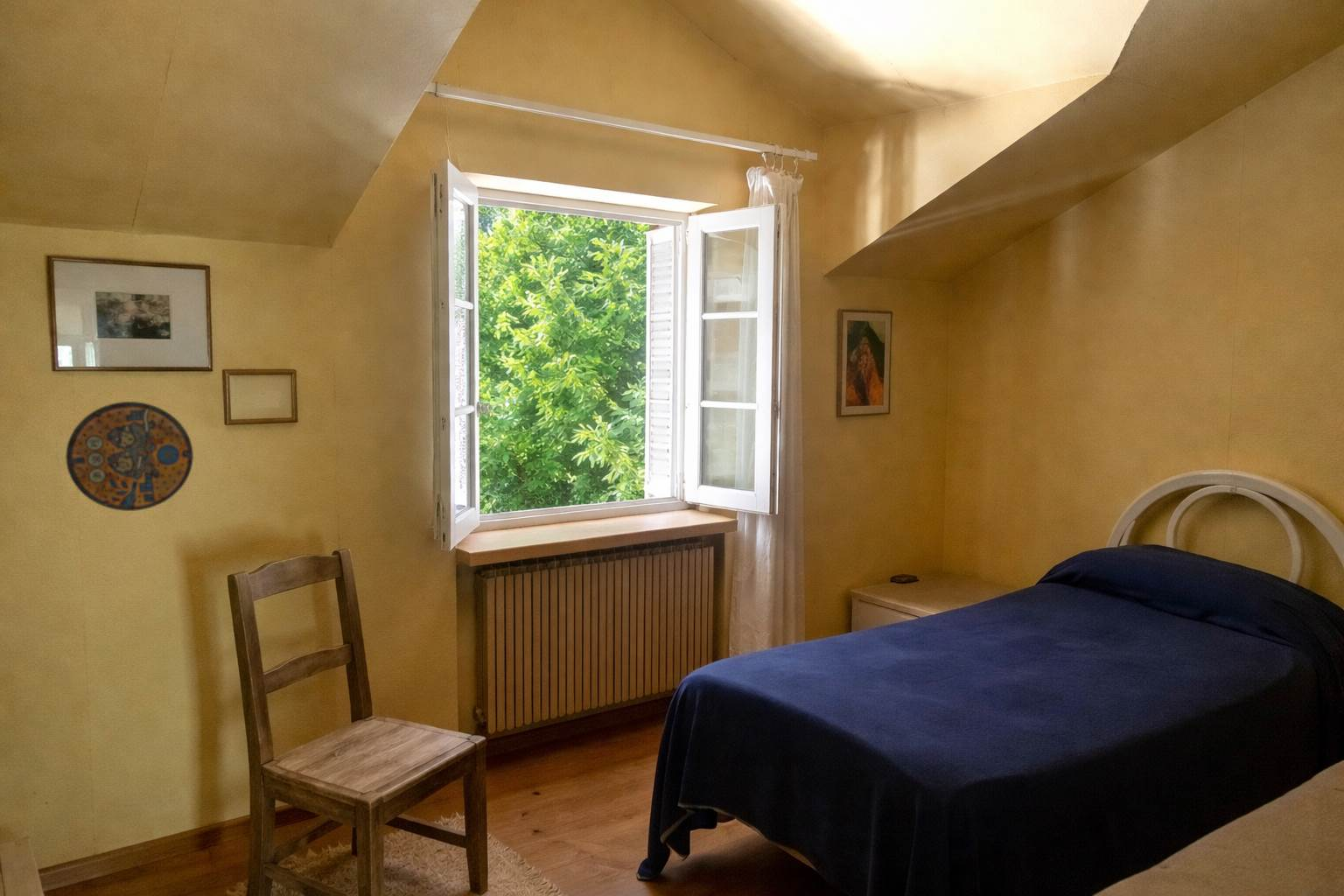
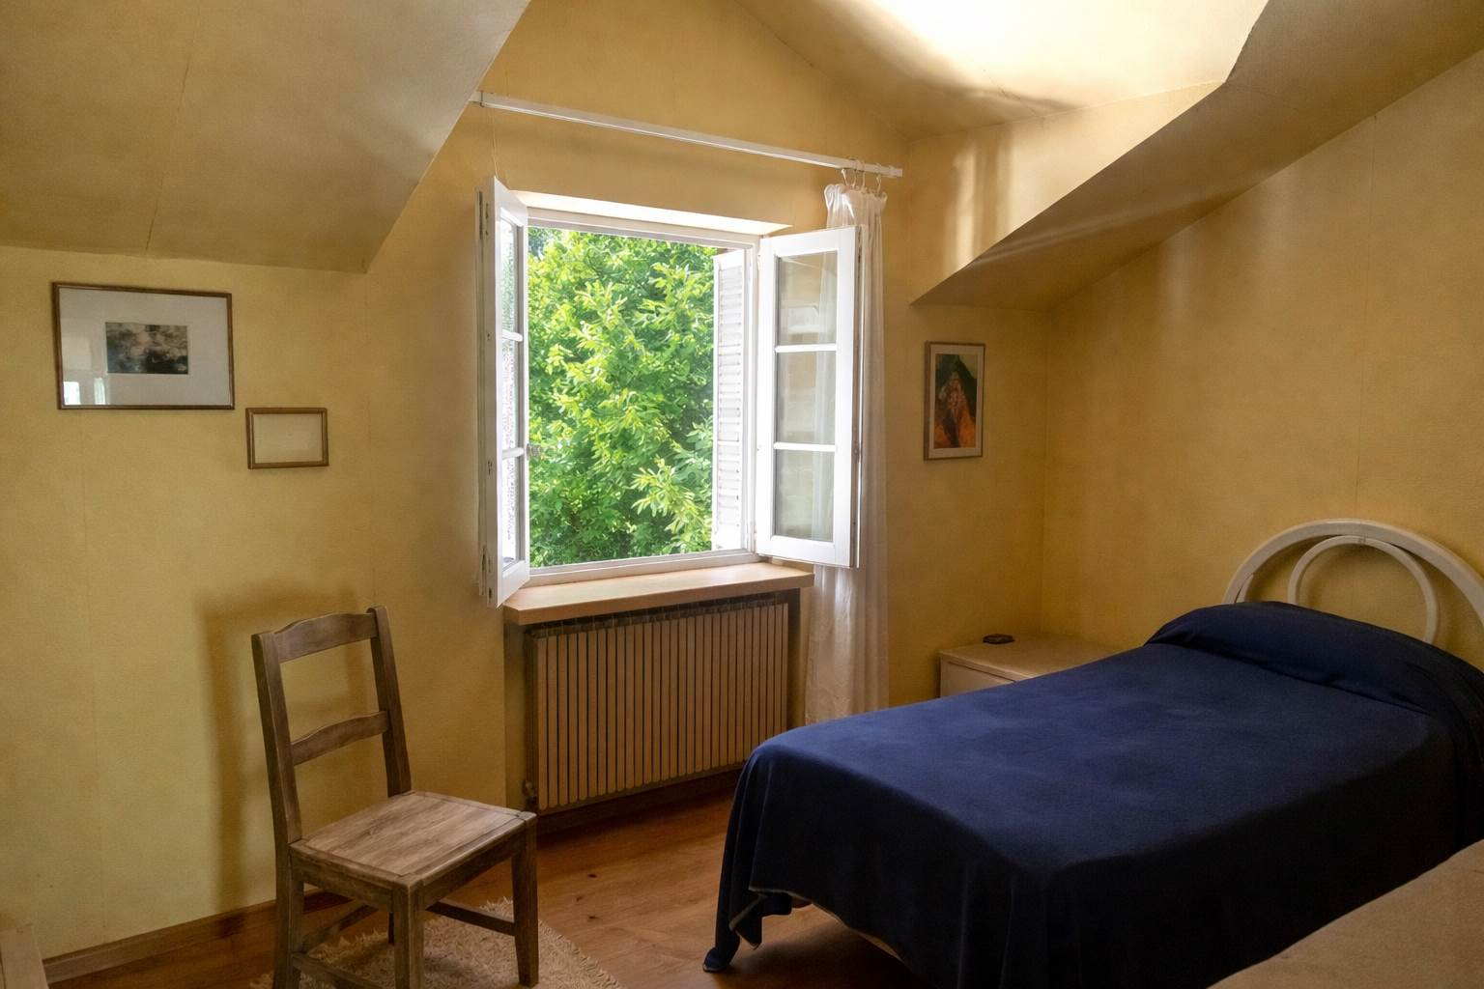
- manhole cover [65,401,194,512]
